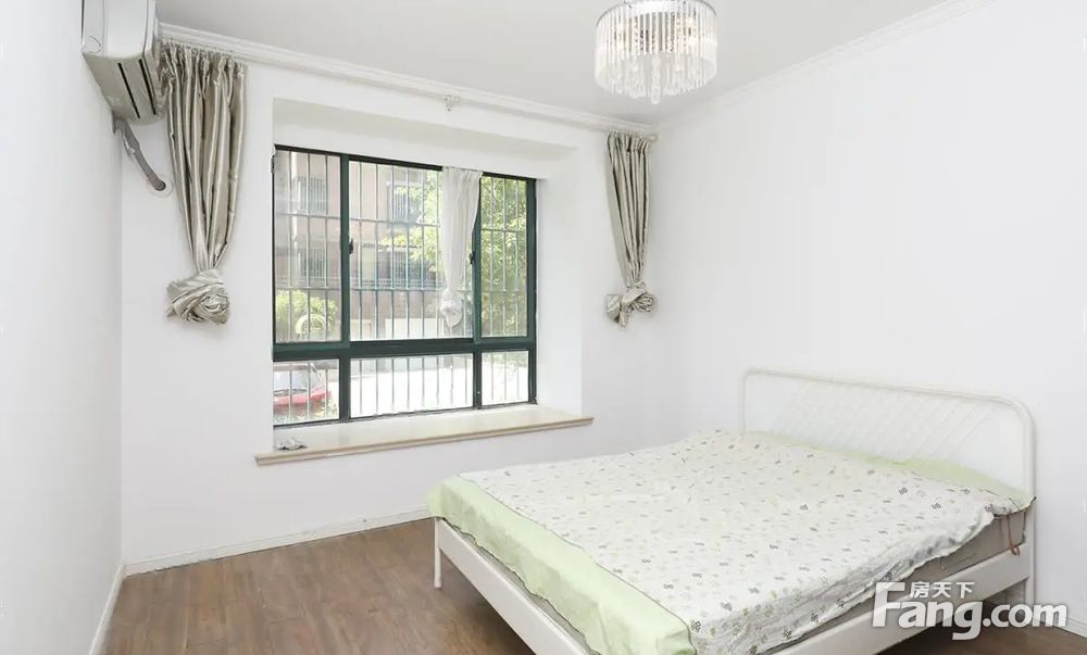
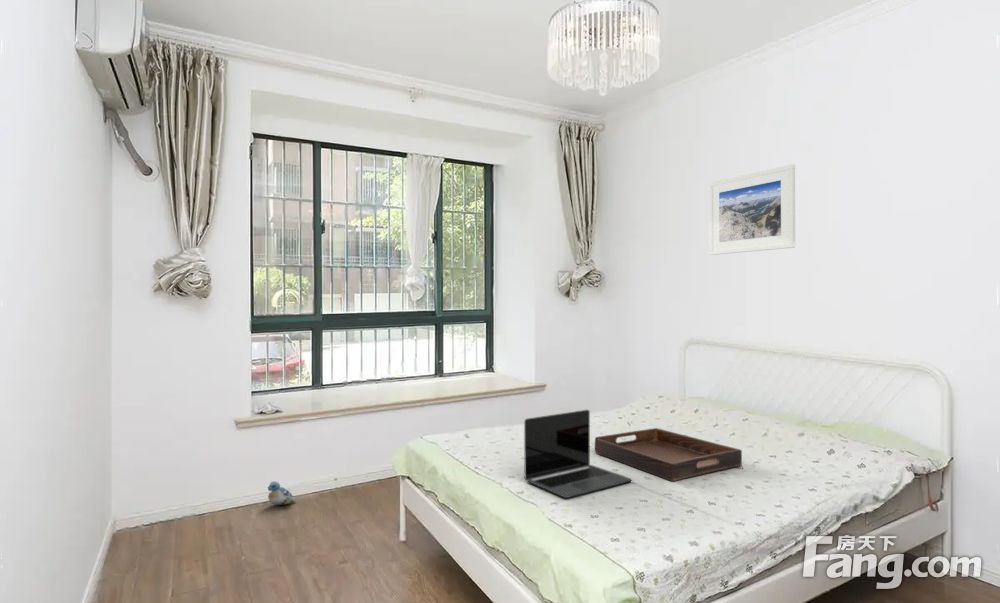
+ serving tray [594,427,743,482]
+ plush toy [266,481,297,506]
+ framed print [708,163,796,256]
+ laptop [523,409,633,499]
